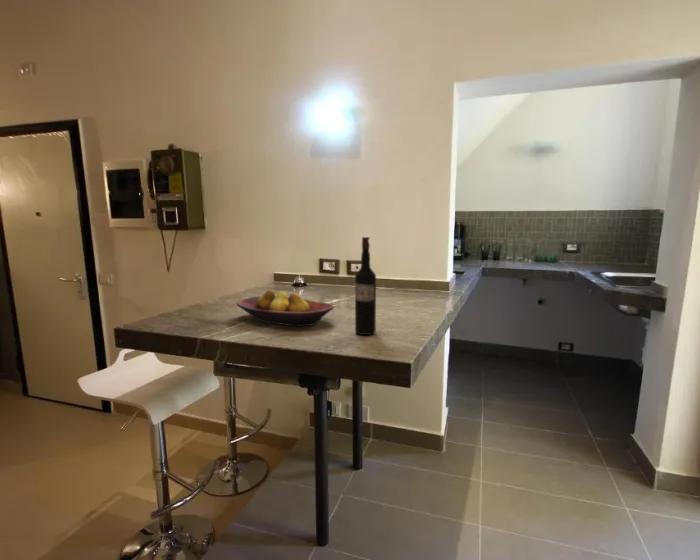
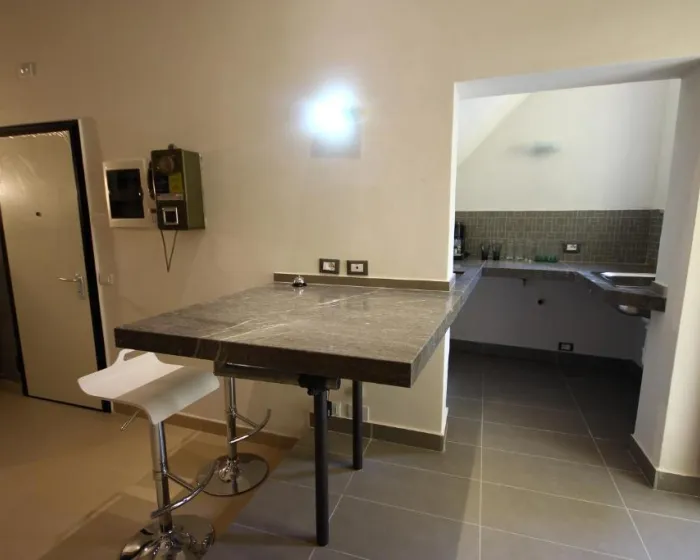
- fruit bowl [236,289,335,327]
- wine bottle [354,236,377,336]
